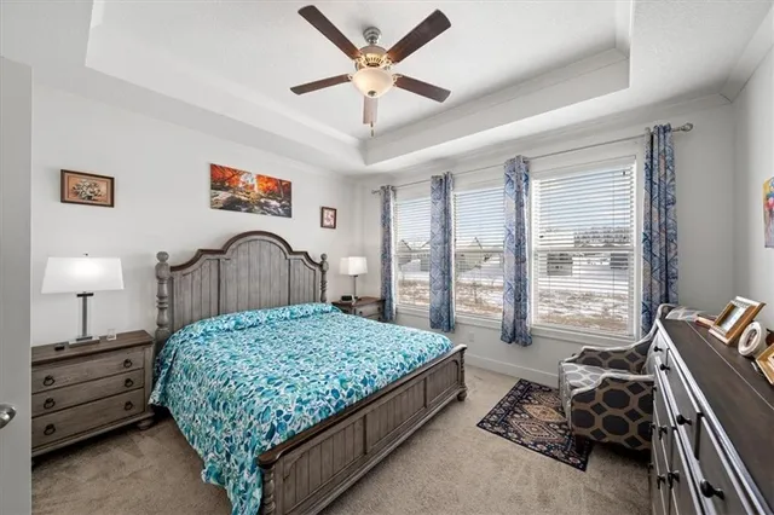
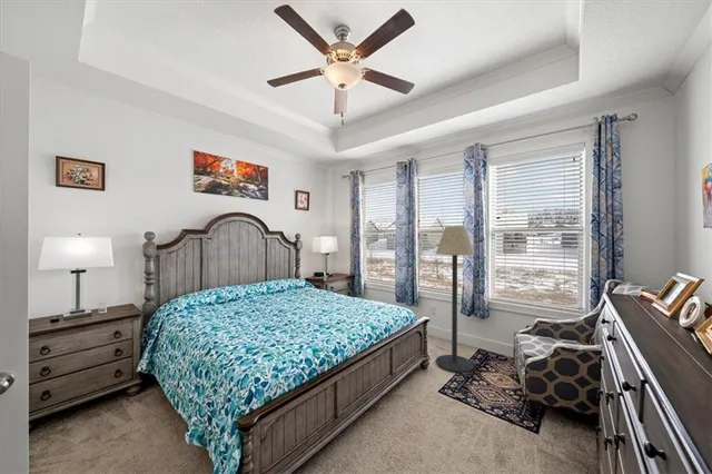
+ floor lamp [435,226,475,374]
